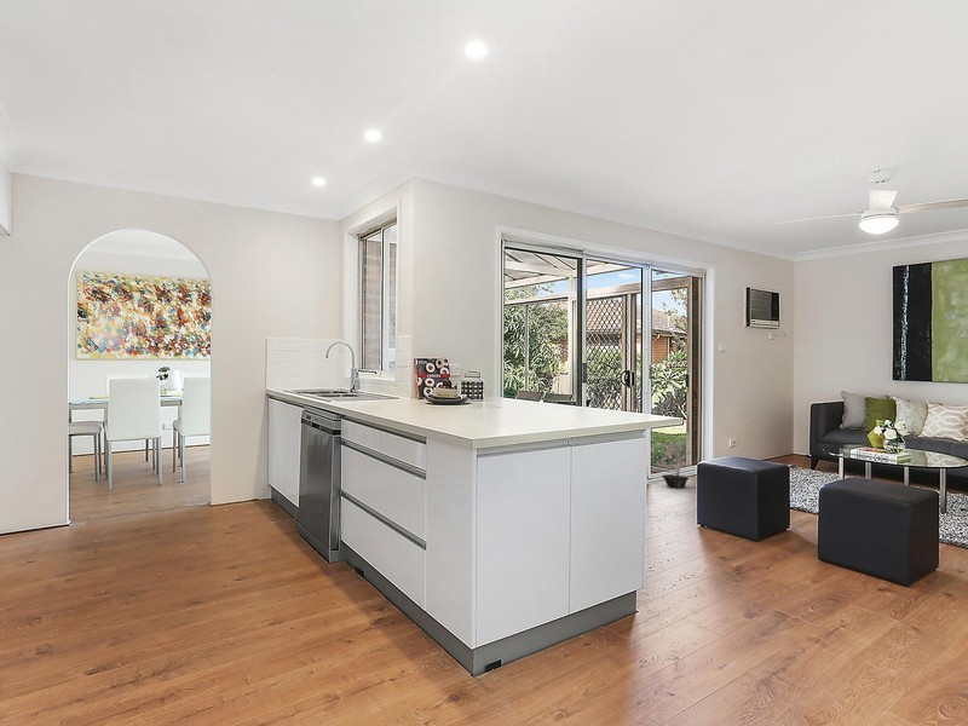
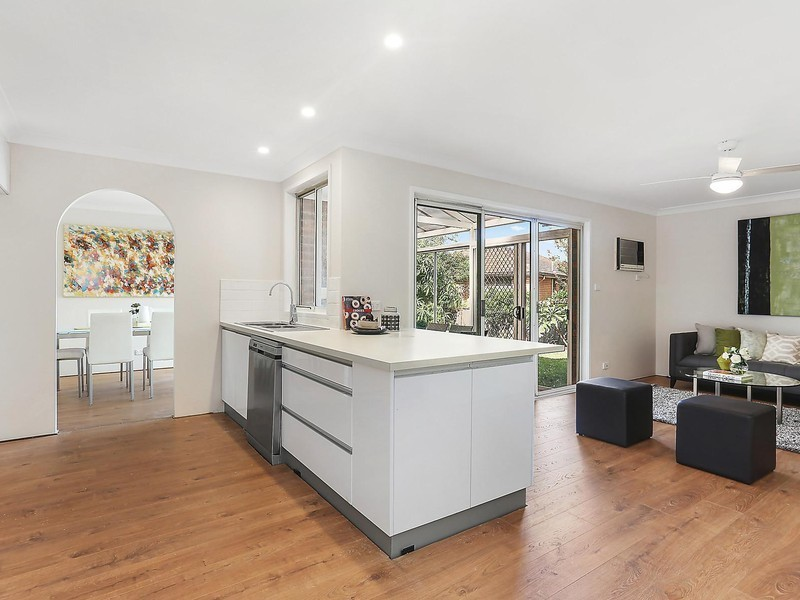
- potted plant [649,437,692,489]
